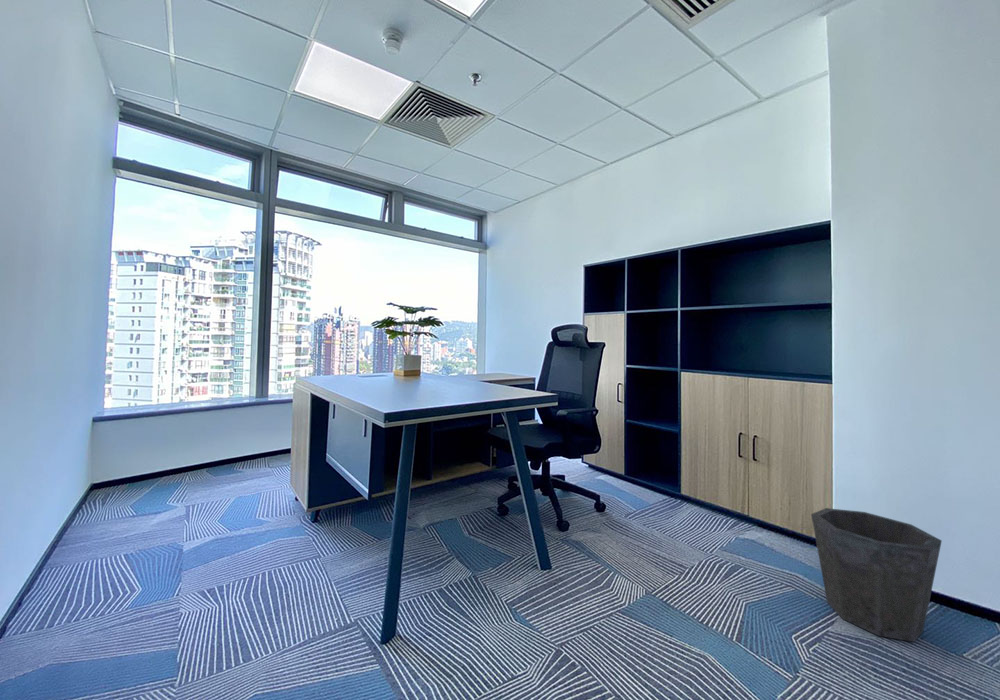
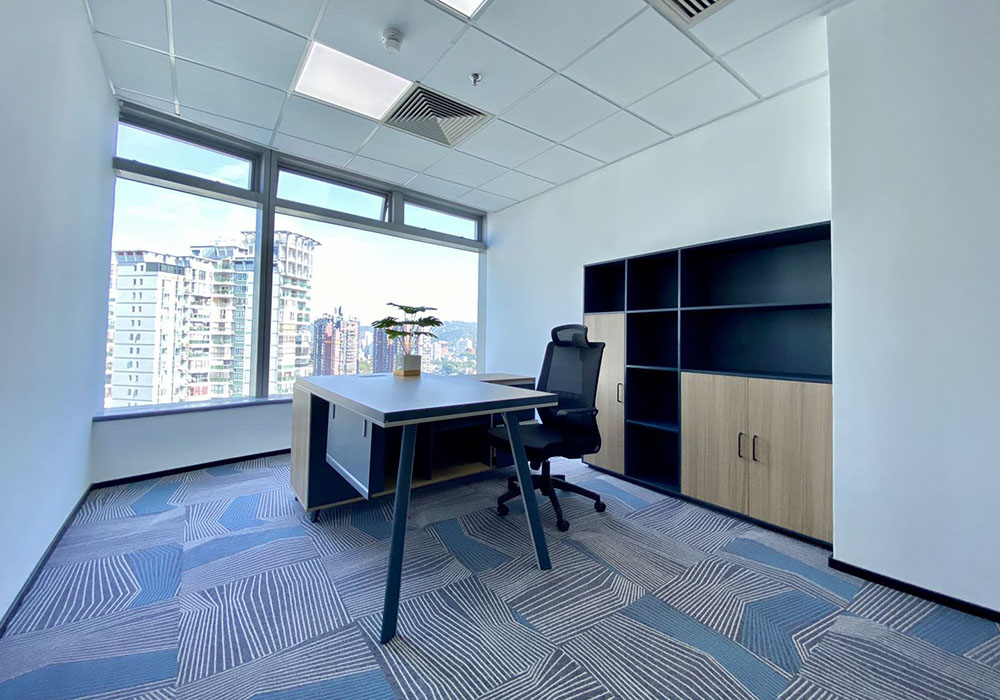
- waste bin [810,507,943,643]
